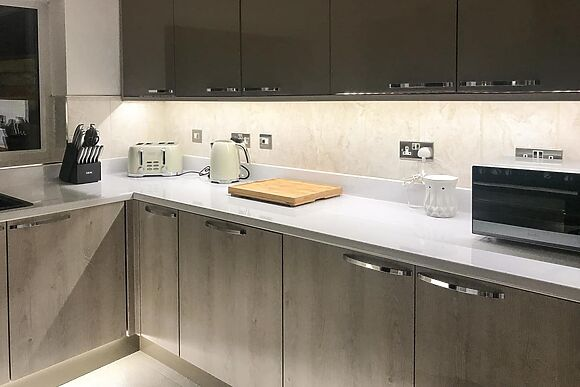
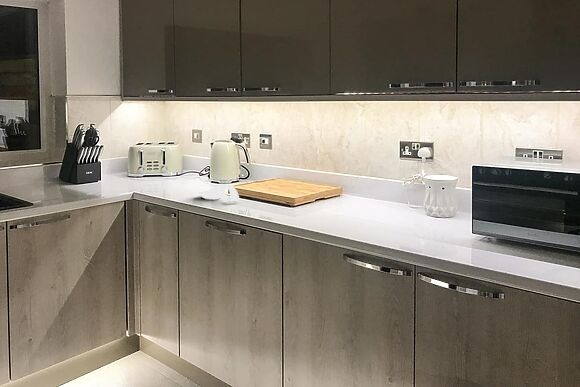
+ spoon rest [198,184,240,202]
